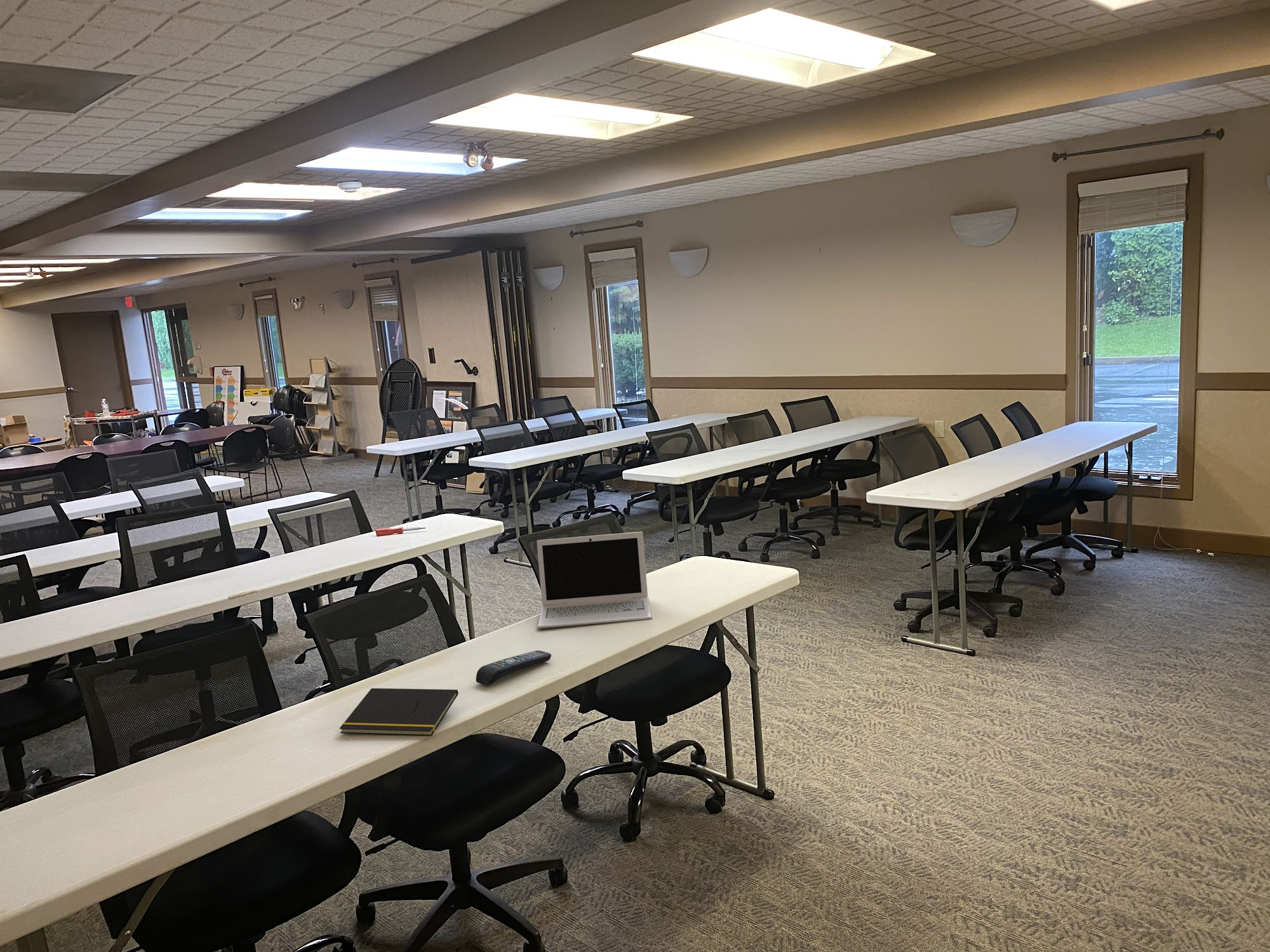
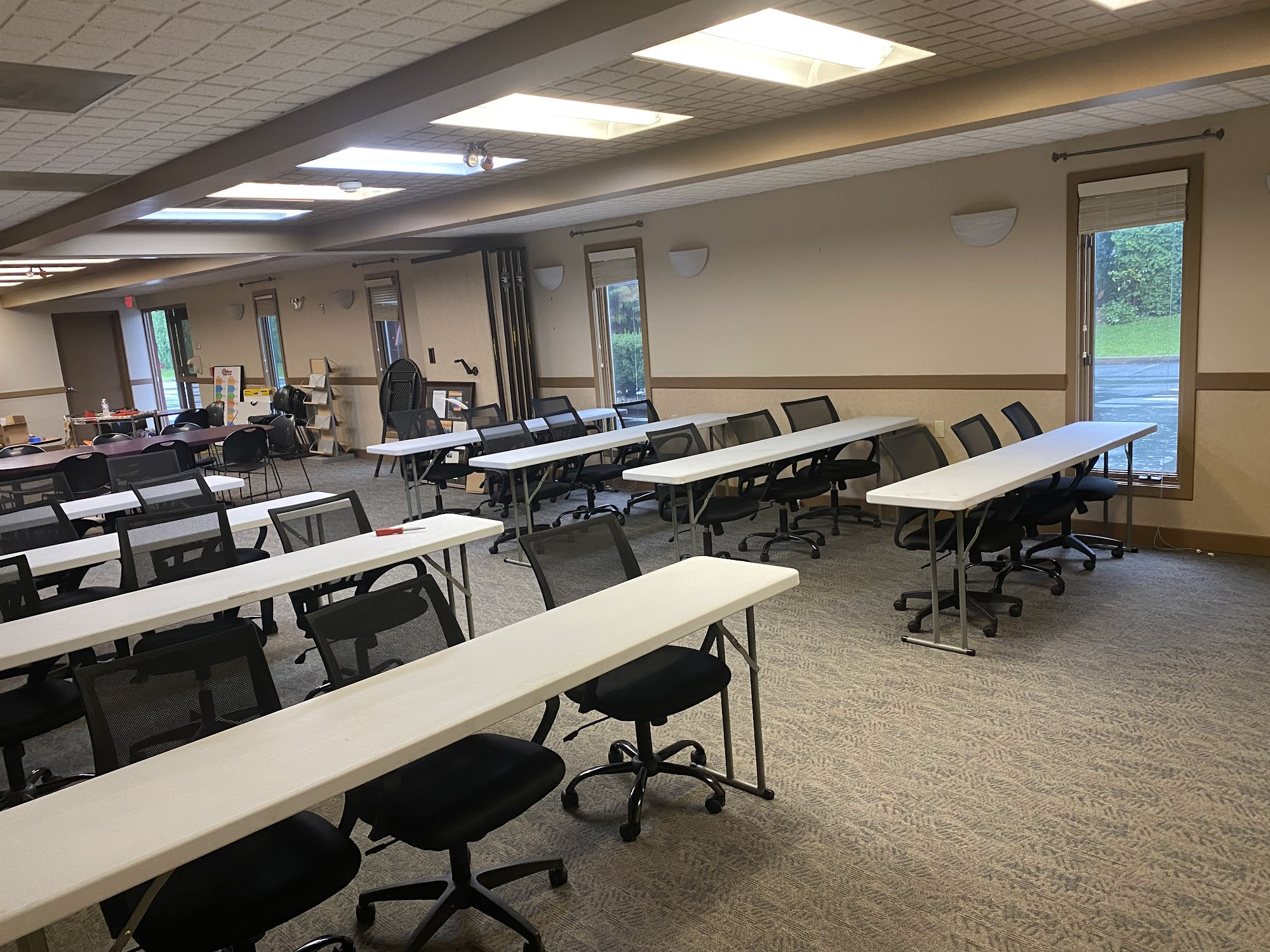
- notepad [339,687,459,737]
- laptop [537,531,653,629]
- remote control [476,650,552,686]
